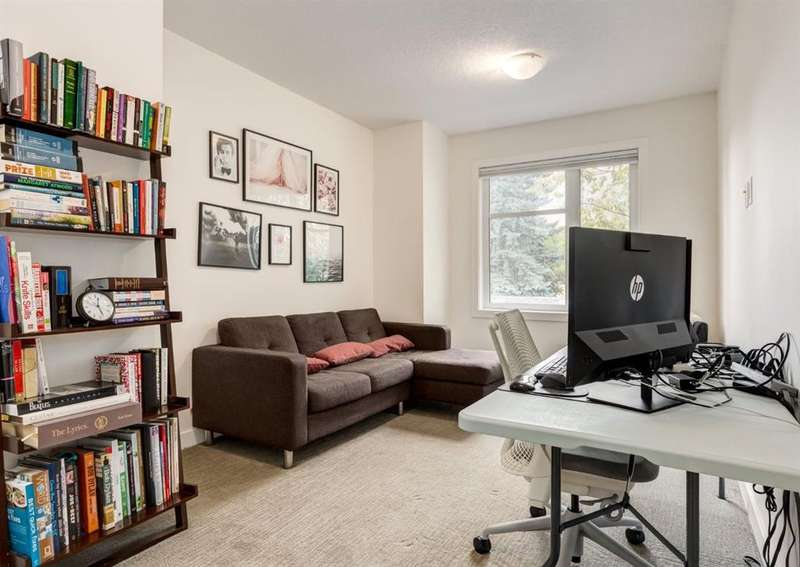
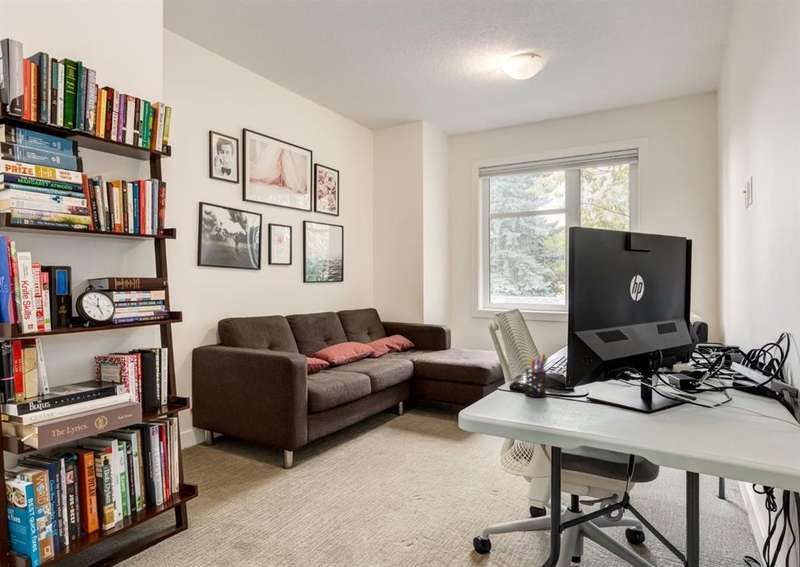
+ pen holder [524,353,549,398]
